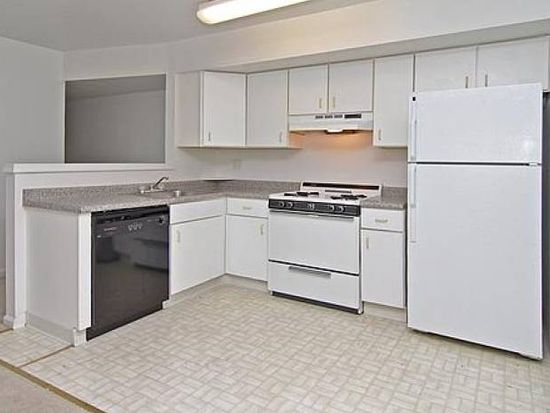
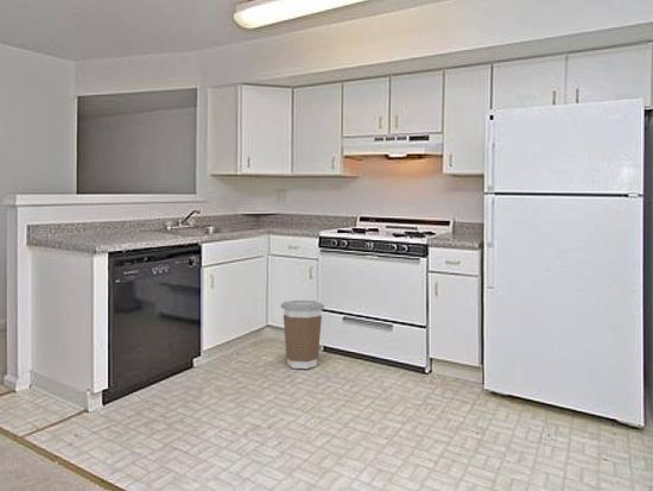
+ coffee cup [280,298,325,370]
